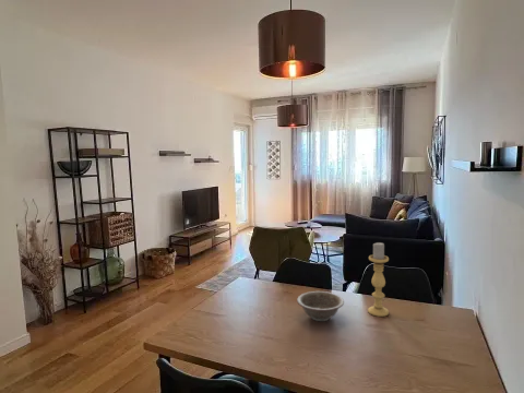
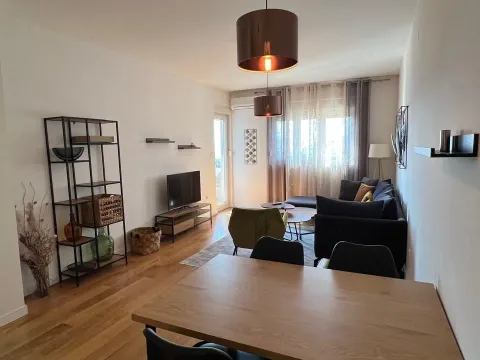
- decorative bowl [296,290,345,322]
- candle holder [367,241,390,318]
